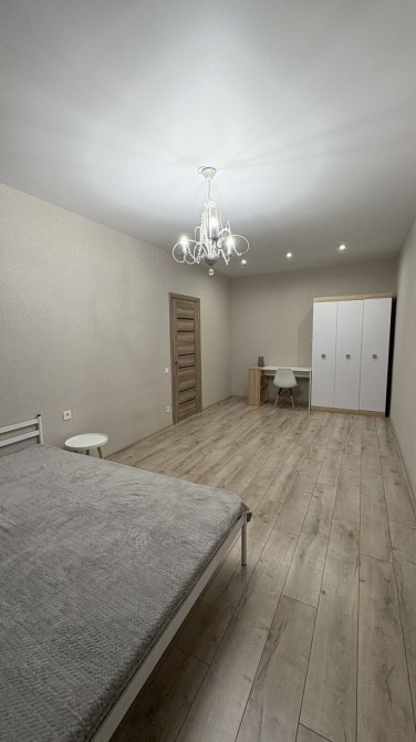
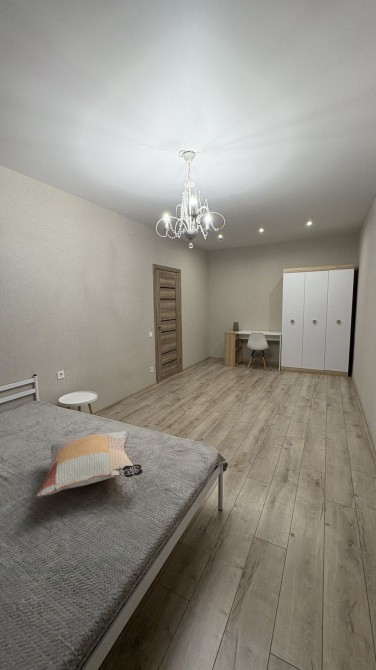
+ decorative pillow [35,430,144,498]
